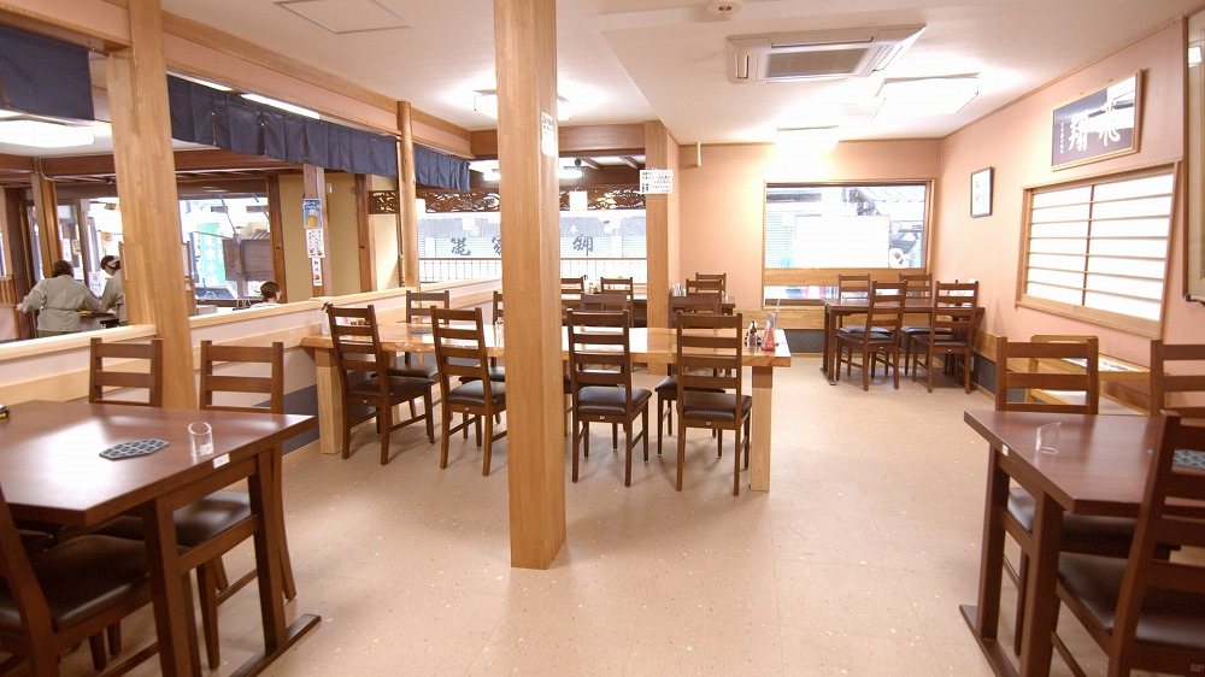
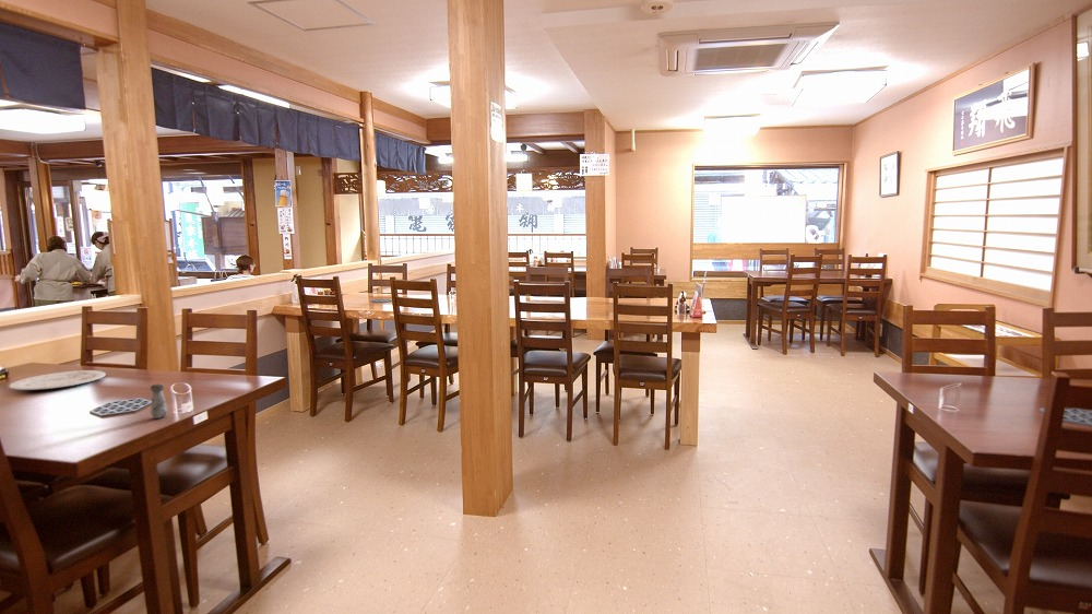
+ salt shaker [150,383,169,420]
+ plate [8,369,107,391]
